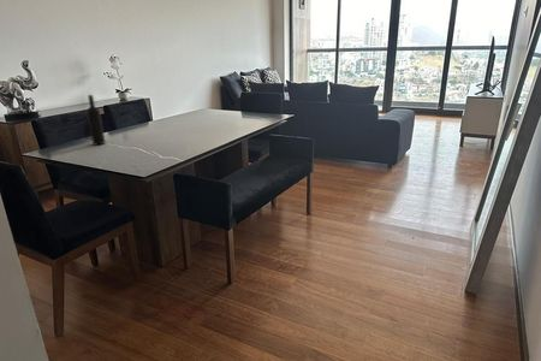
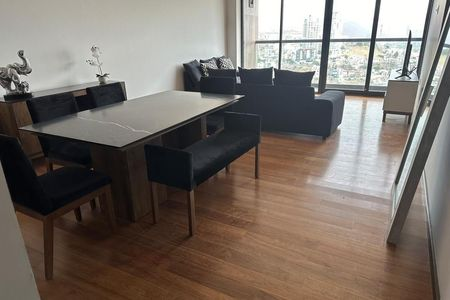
- wine bottle [85,94,107,147]
